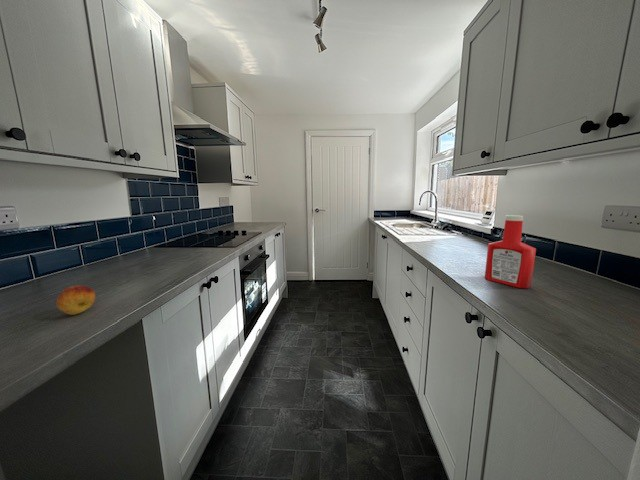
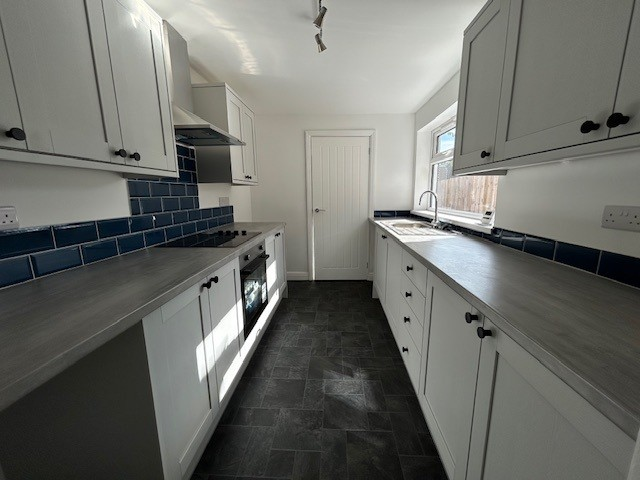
- fruit [55,284,96,316]
- soap bottle [484,214,537,289]
